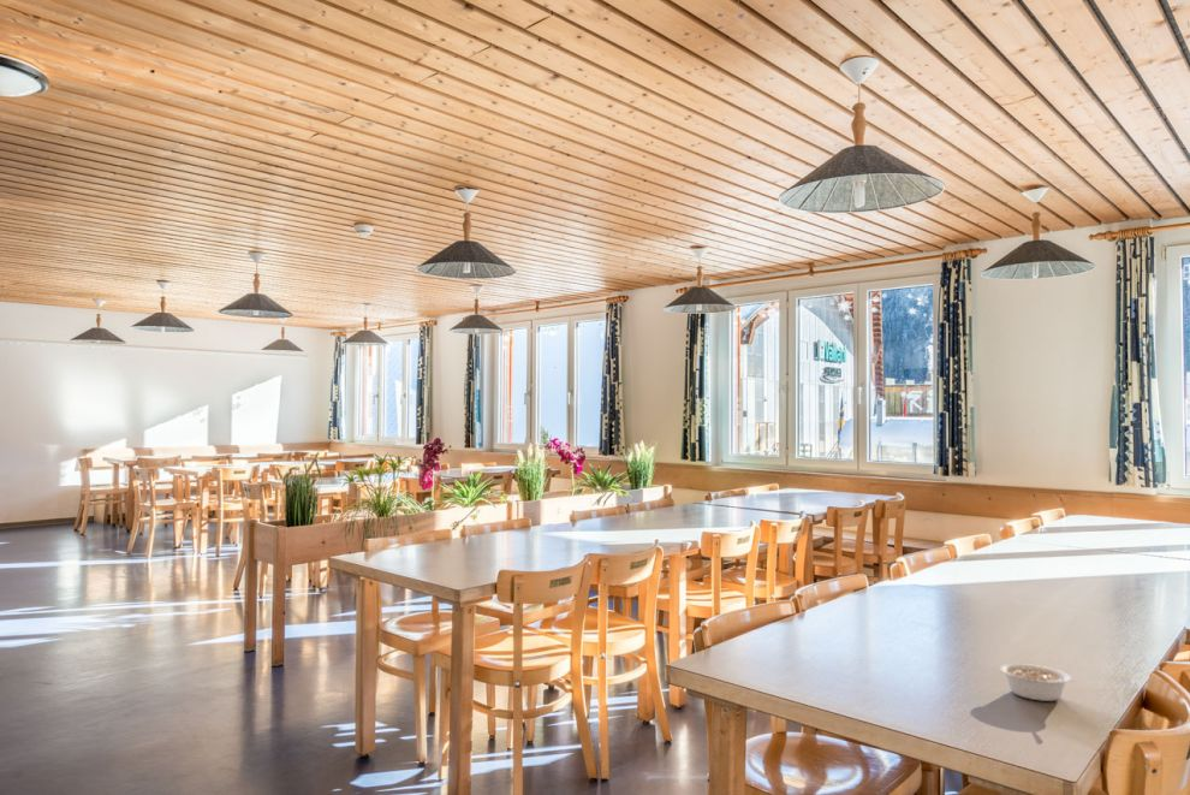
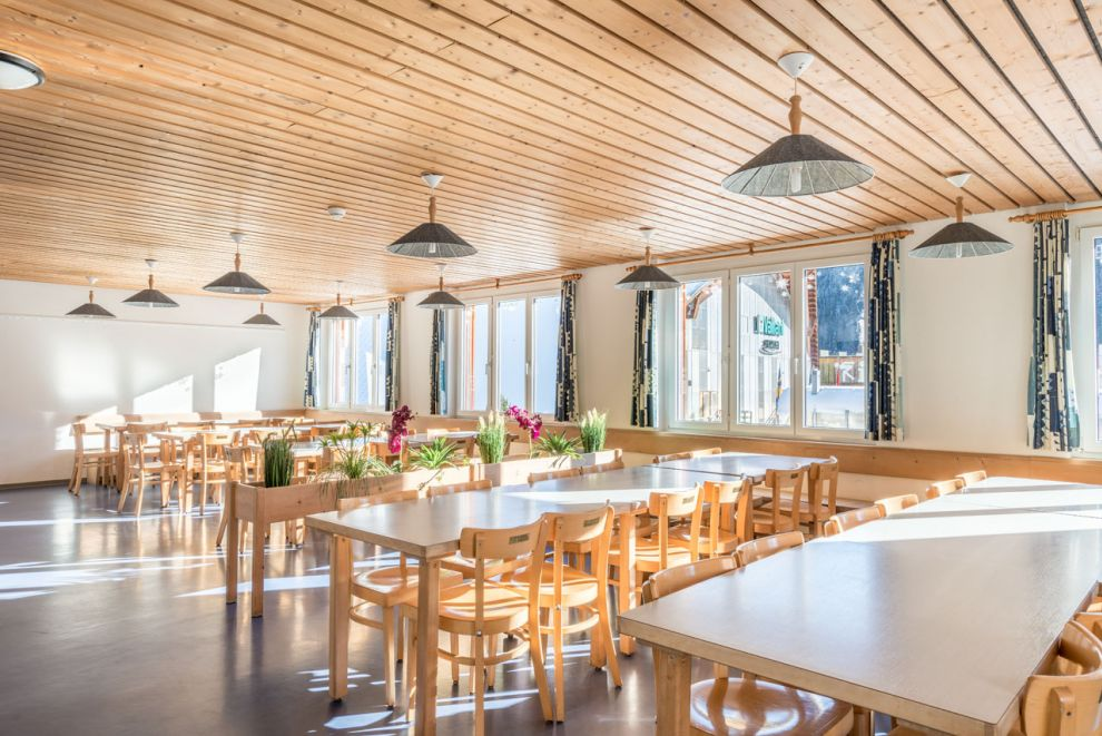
- legume [999,663,1075,702]
